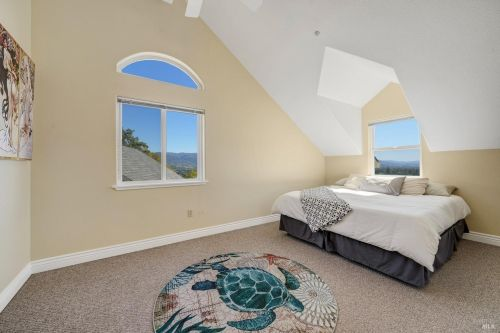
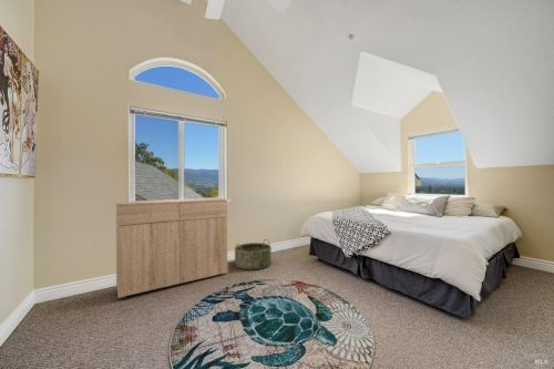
+ dresser [115,197,228,300]
+ basket [234,238,273,270]
